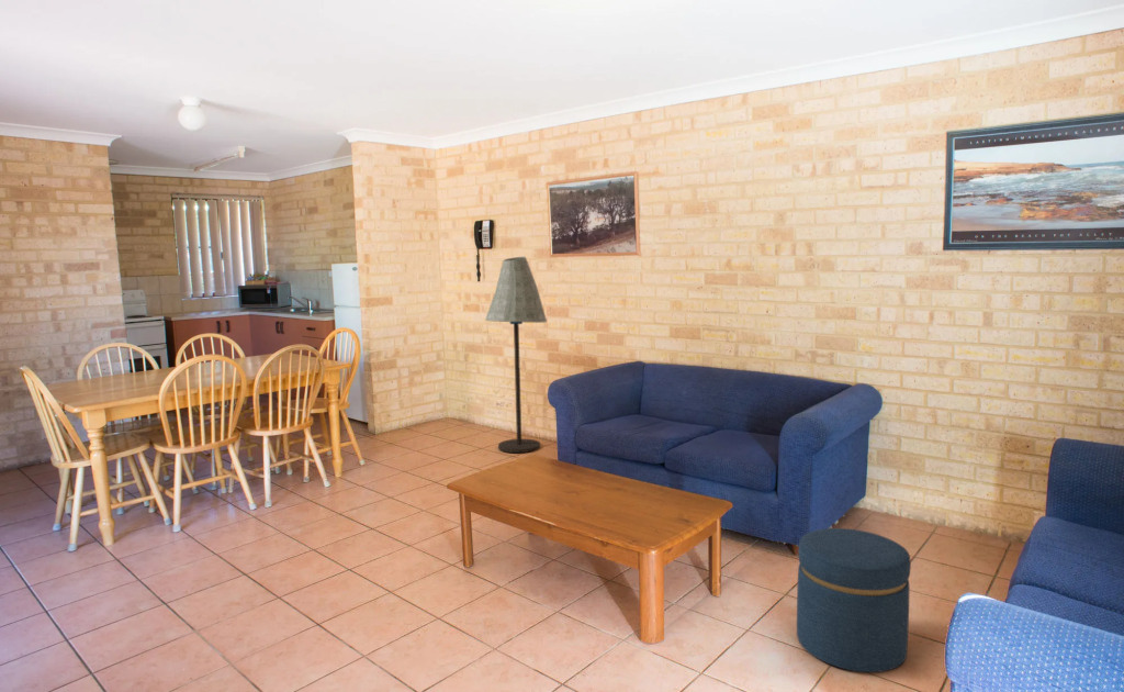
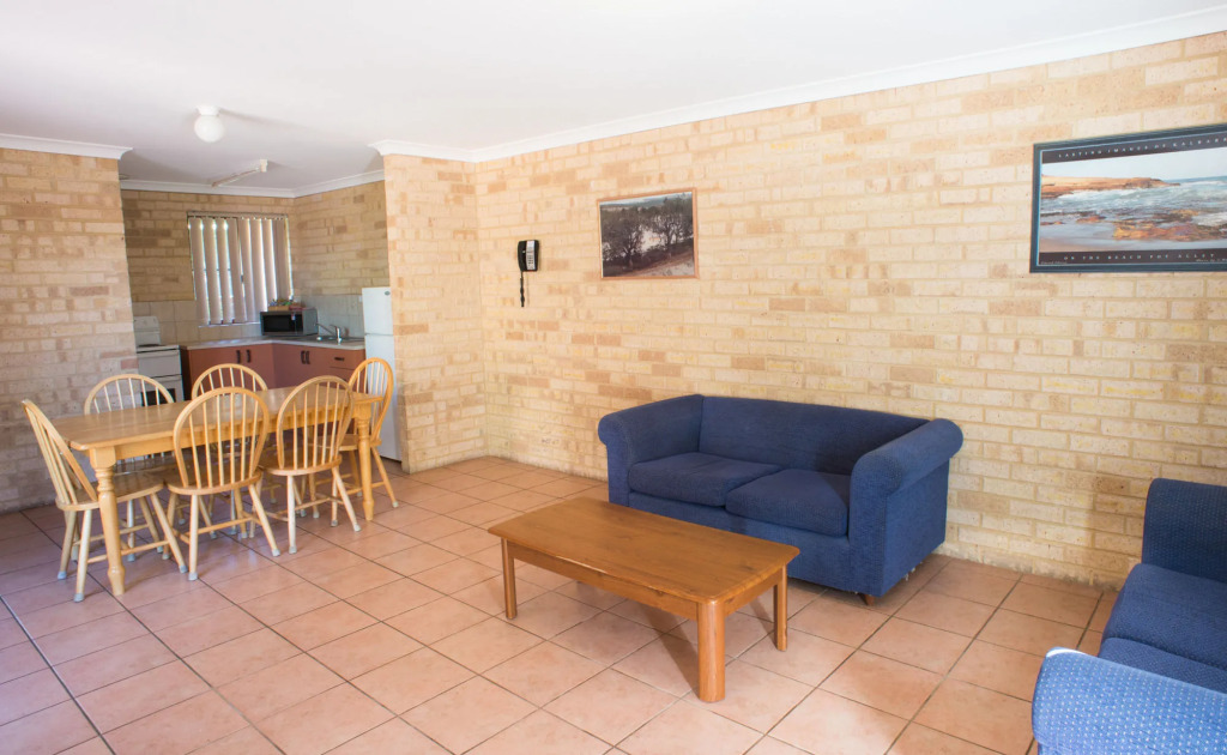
- ottoman [796,527,912,673]
- floor lamp [484,256,548,454]
